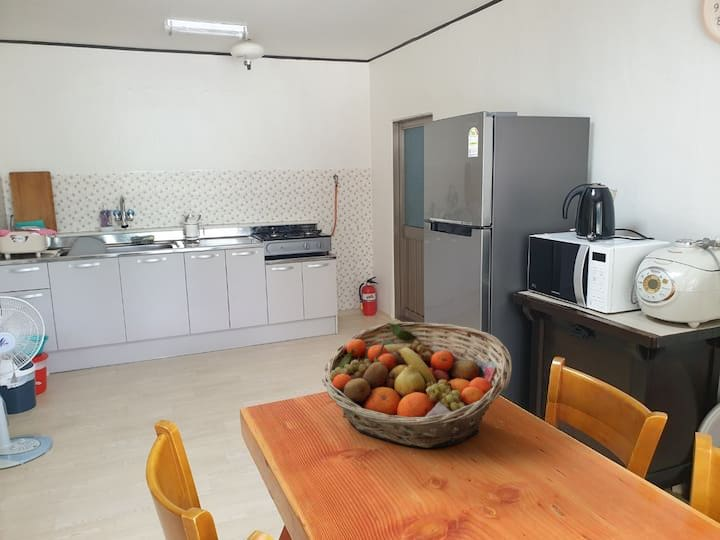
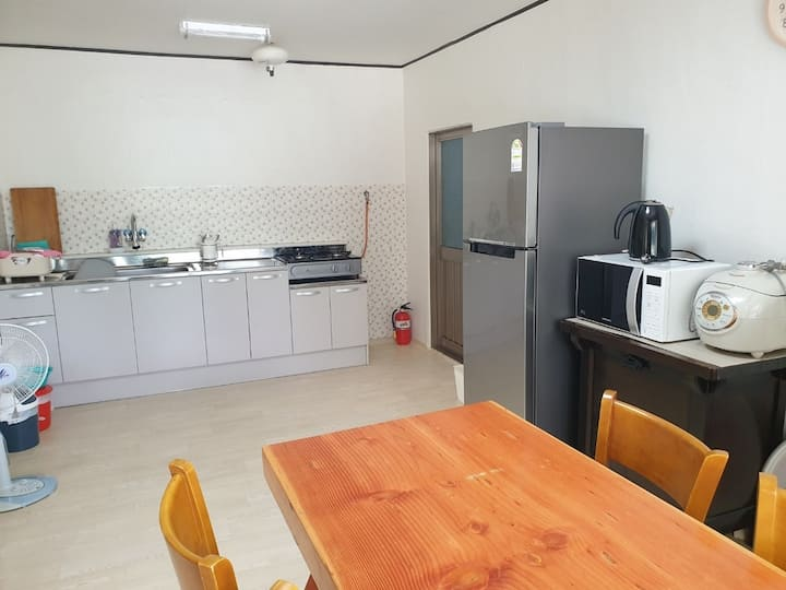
- fruit basket [321,321,513,449]
